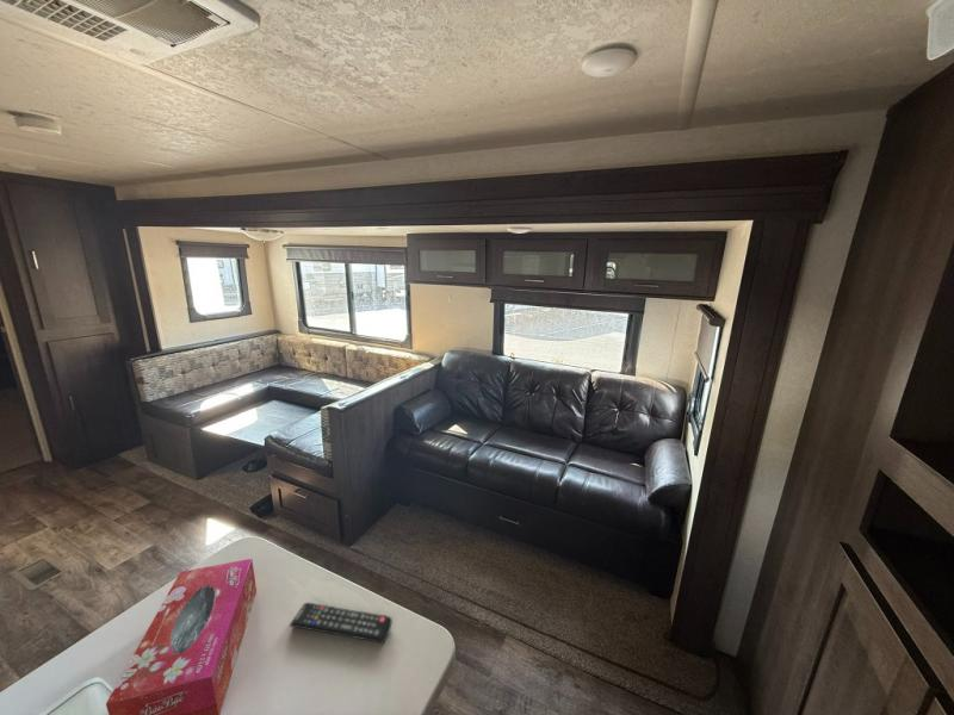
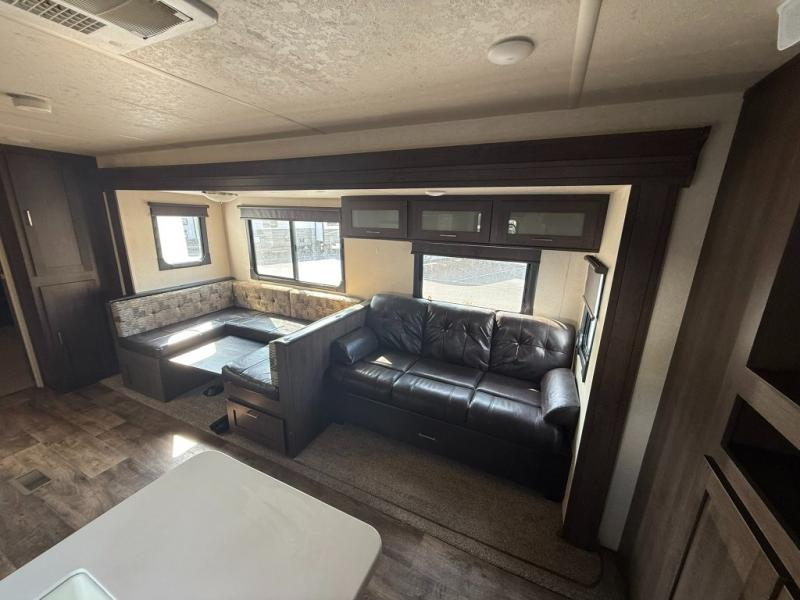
- remote control [289,602,394,645]
- tissue box [105,558,258,715]
